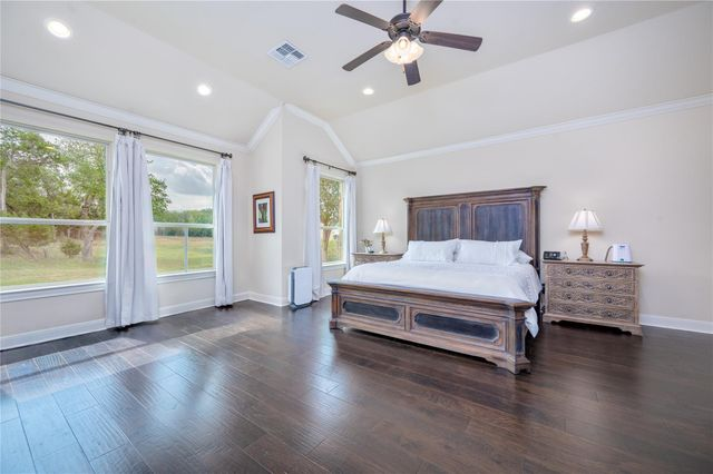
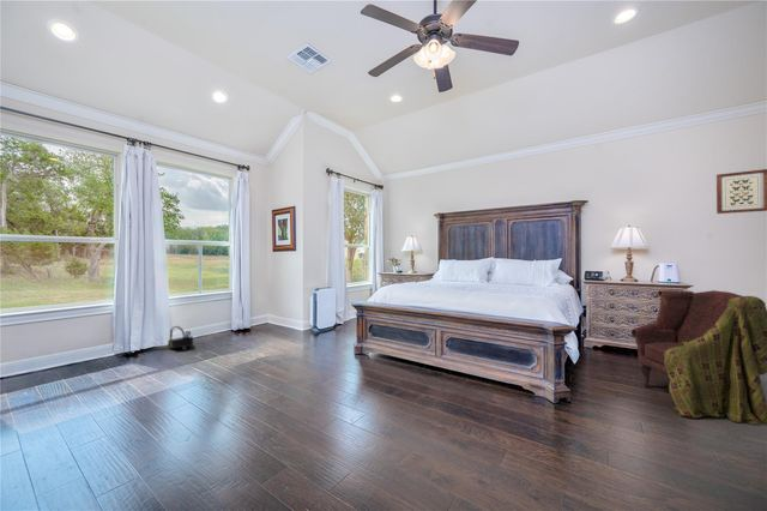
+ wall art [715,168,767,215]
+ backpack [167,325,194,351]
+ tartan [630,289,767,426]
